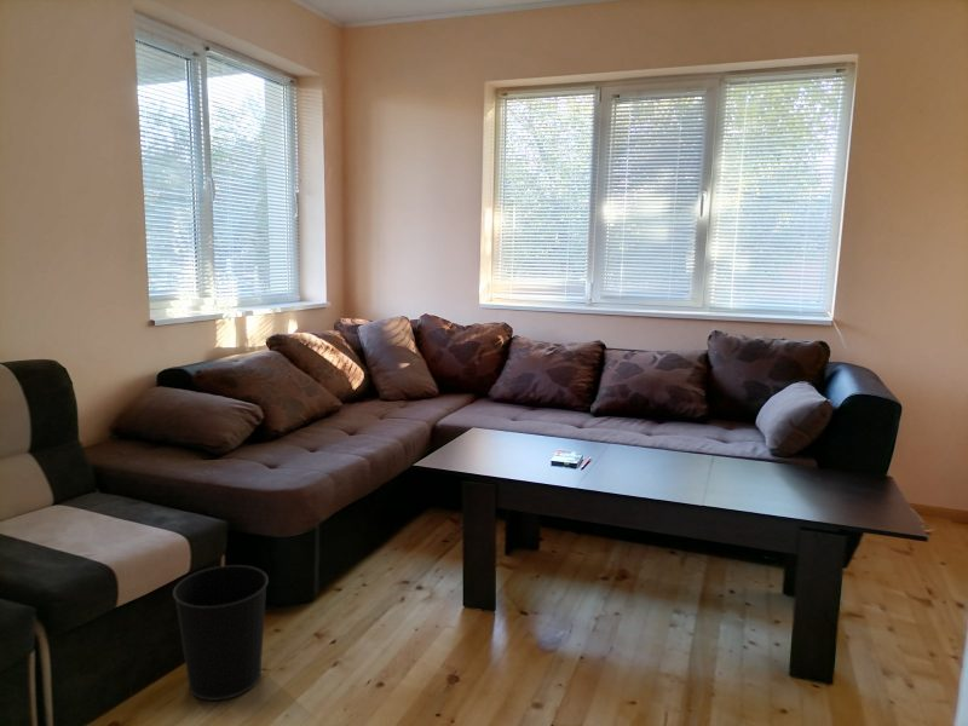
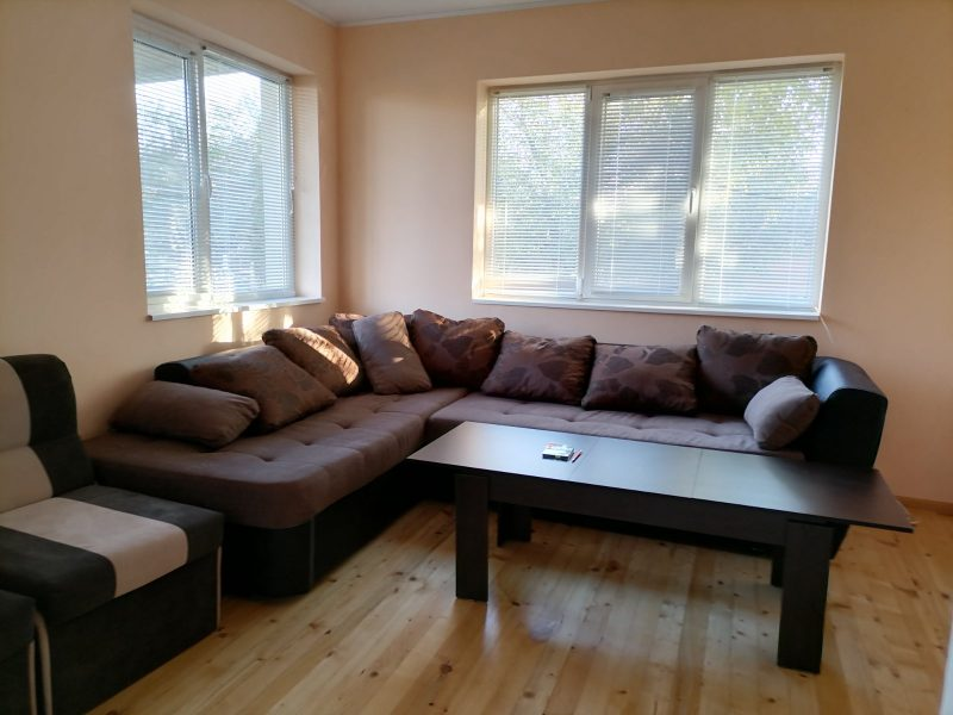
- wastebasket [172,564,270,702]
